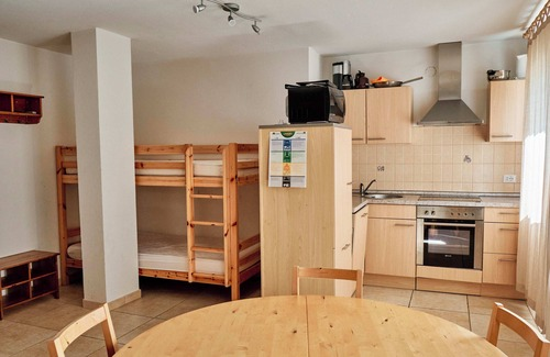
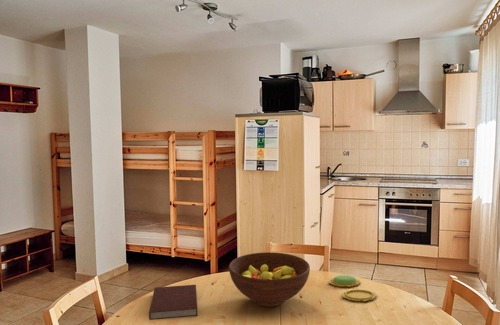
+ fruit bowl [228,251,311,308]
+ notebook [148,284,199,321]
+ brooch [328,274,377,302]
